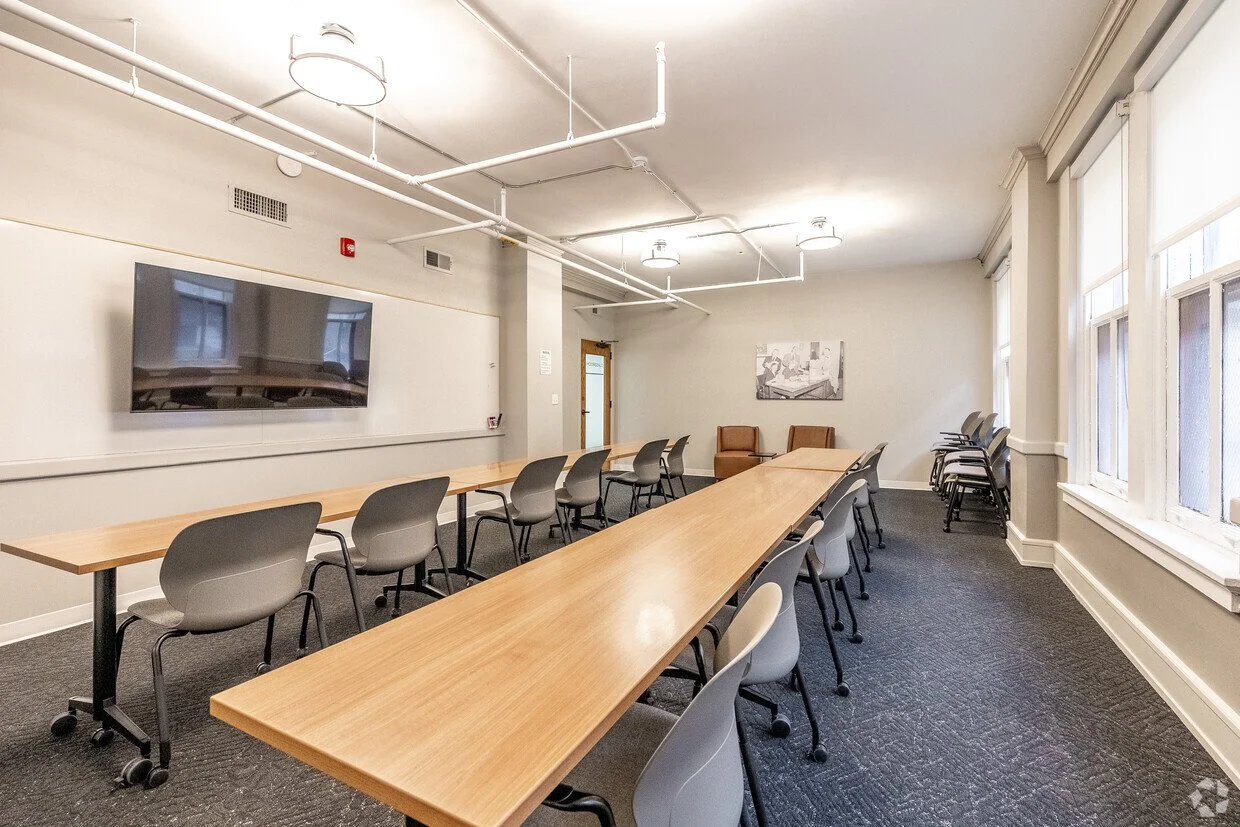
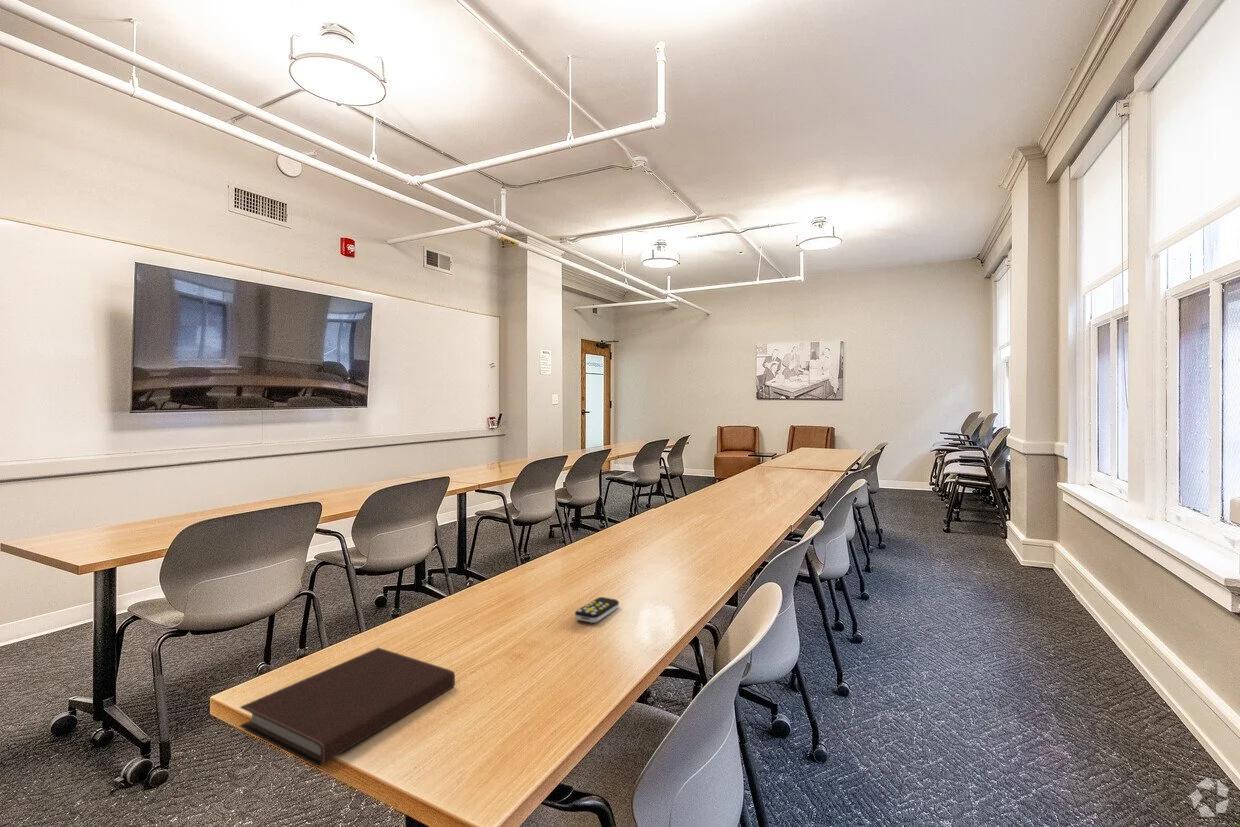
+ notebook [239,647,456,766]
+ remote control [574,596,620,624]
